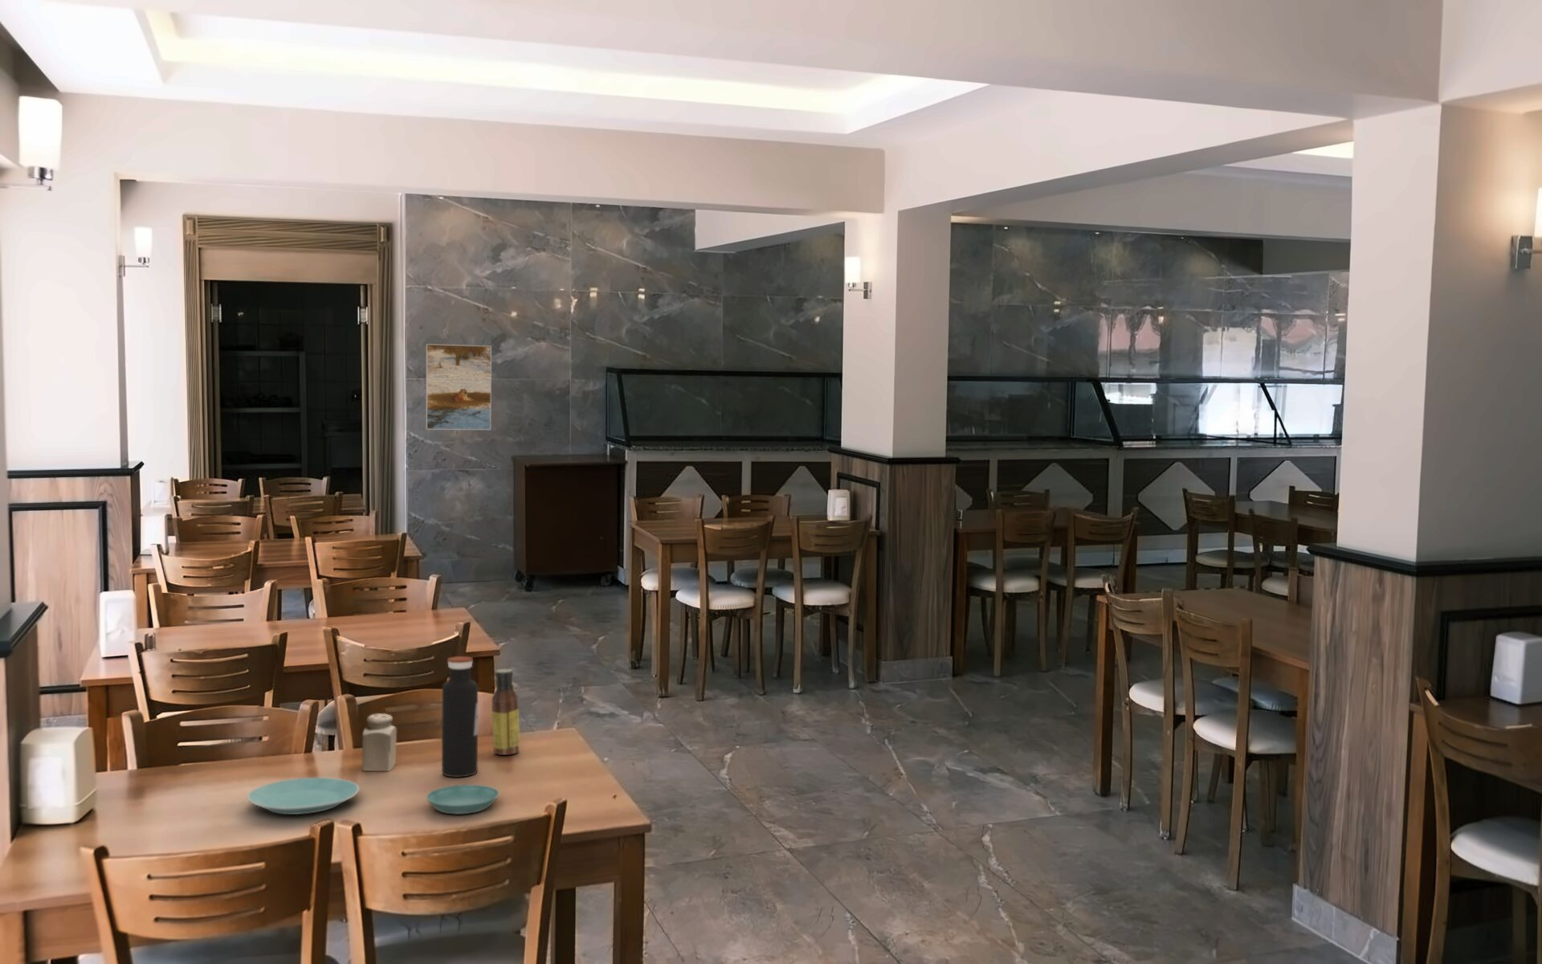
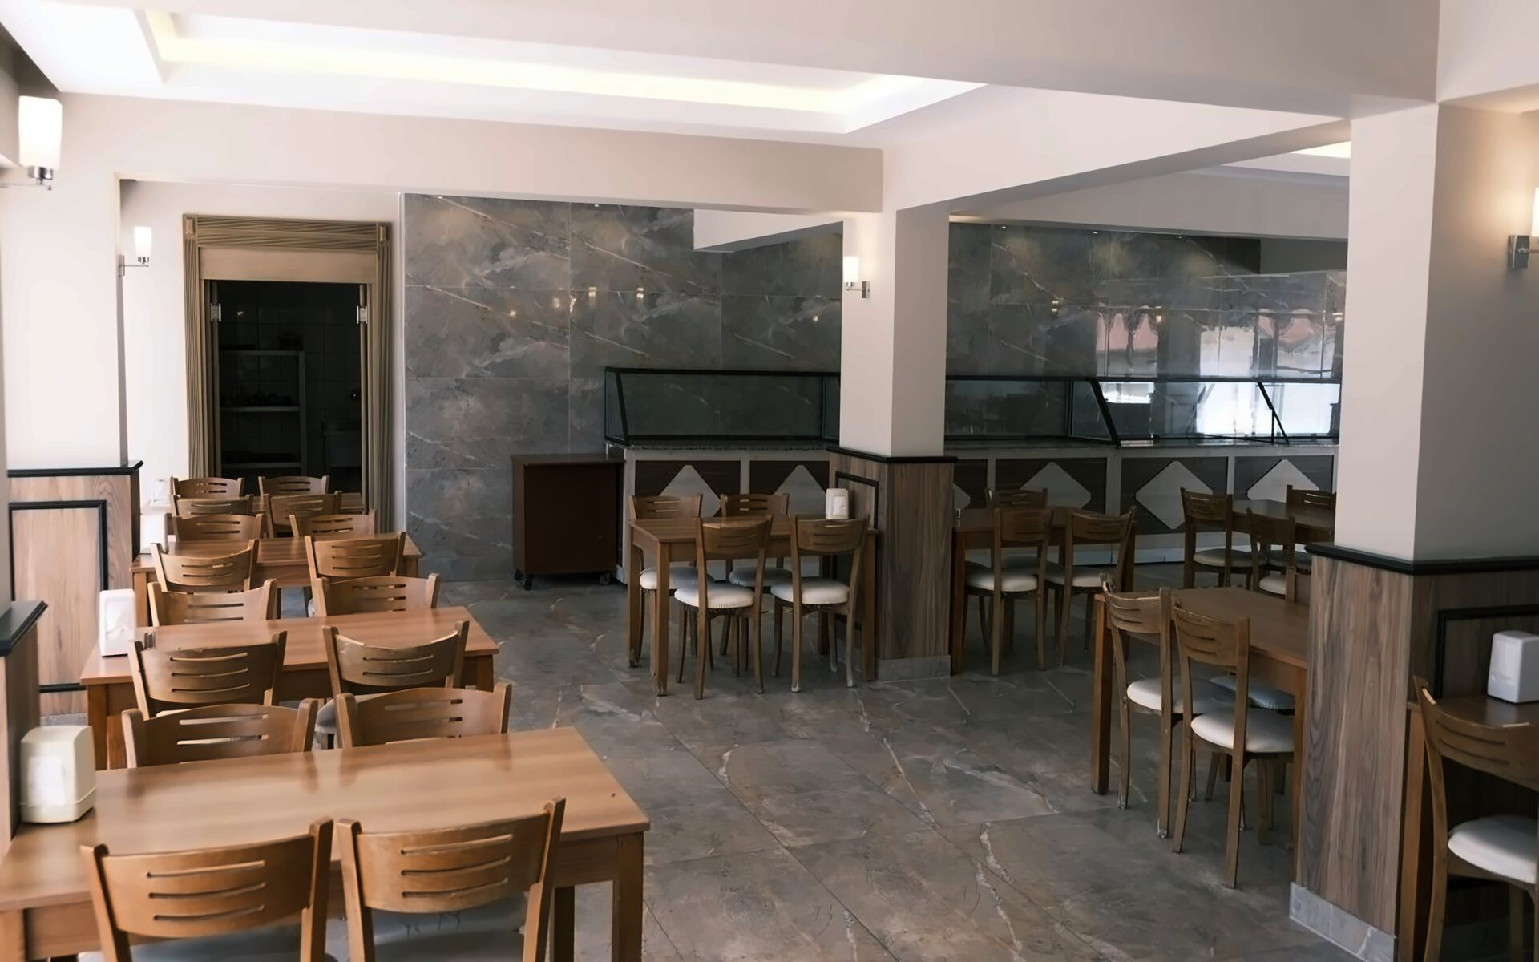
- salt shaker [362,713,397,772]
- water bottle [441,655,478,777]
- saucer [425,784,501,814]
- sauce bottle [492,669,521,756]
- plate [245,776,361,815]
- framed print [425,343,492,431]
